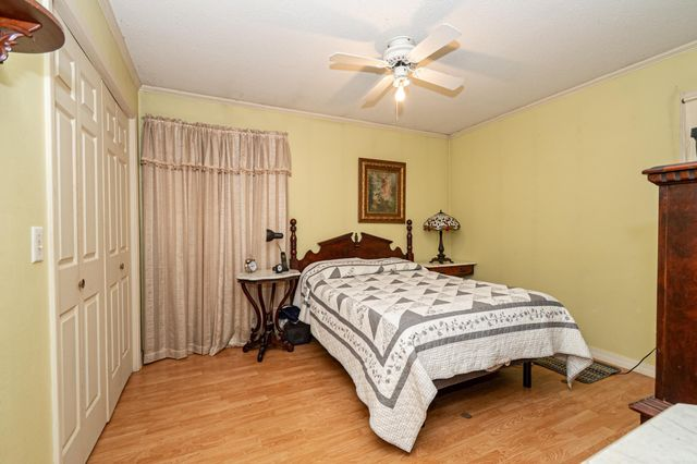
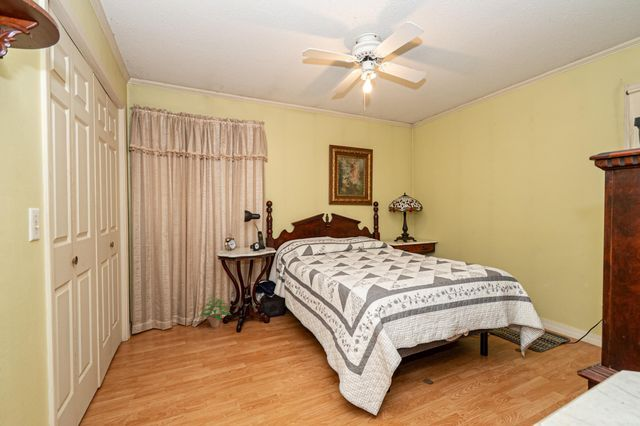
+ potted plant [199,295,232,328]
